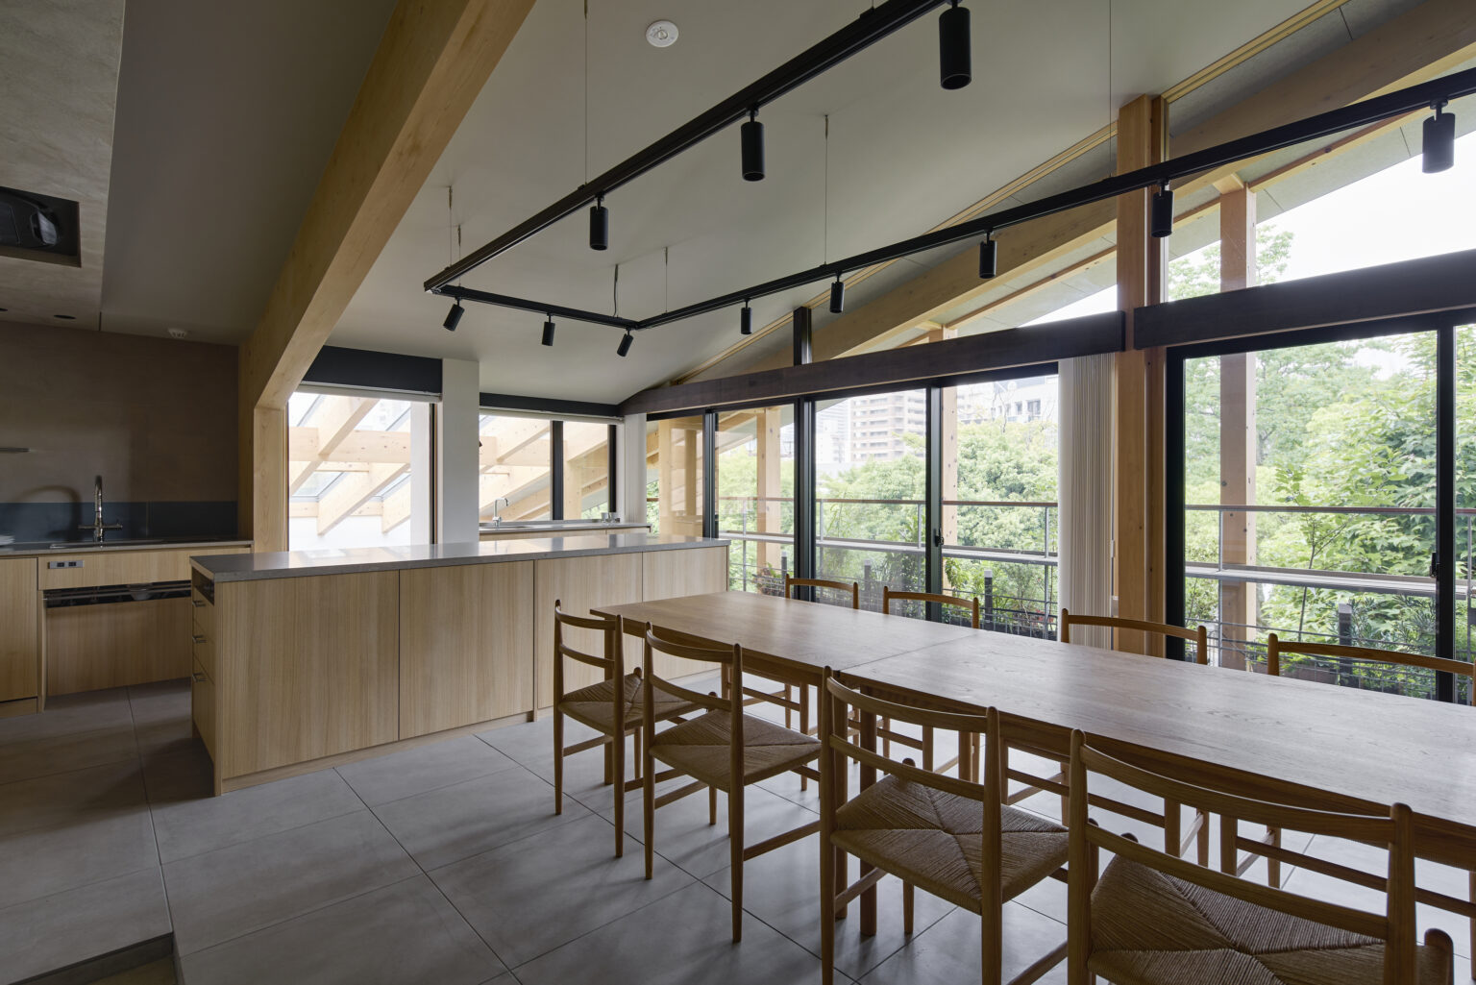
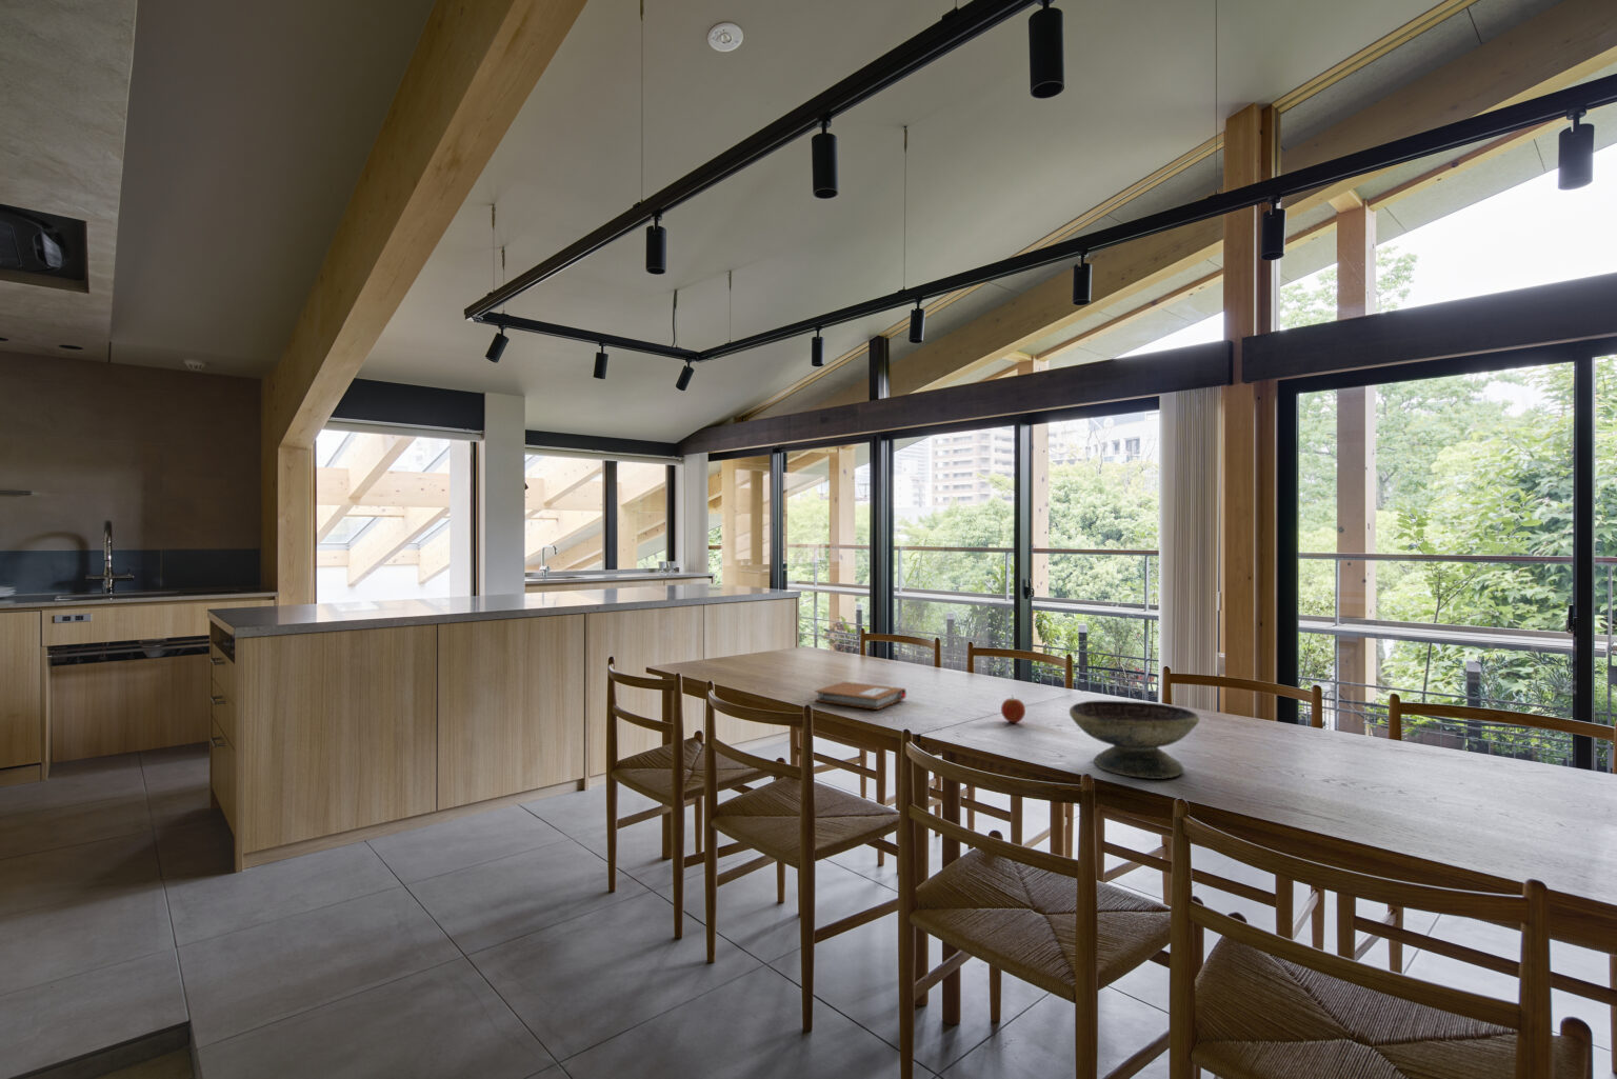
+ decorative bowl [1068,700,1200,780]
+ fruit [1001,694,1026,724]
+ notebook [814,682,908,711]
